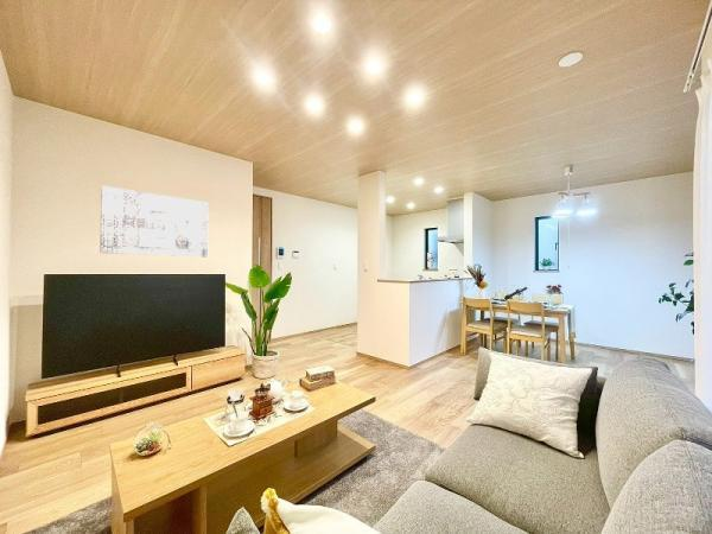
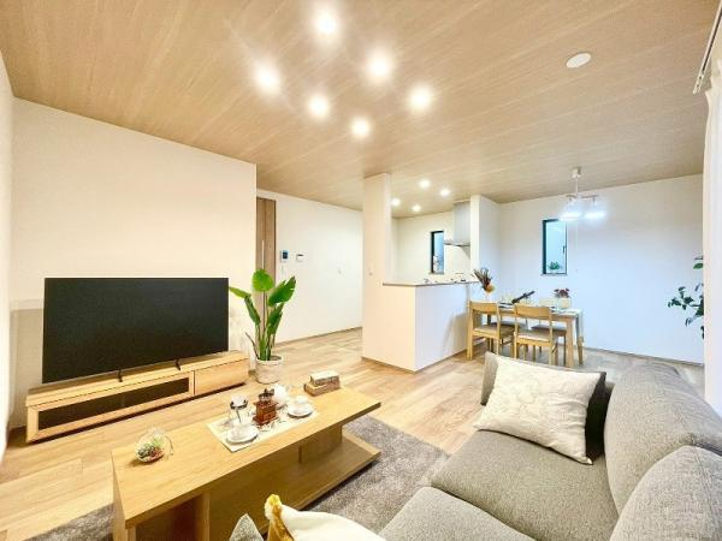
- wall art [98,185,210,259]
